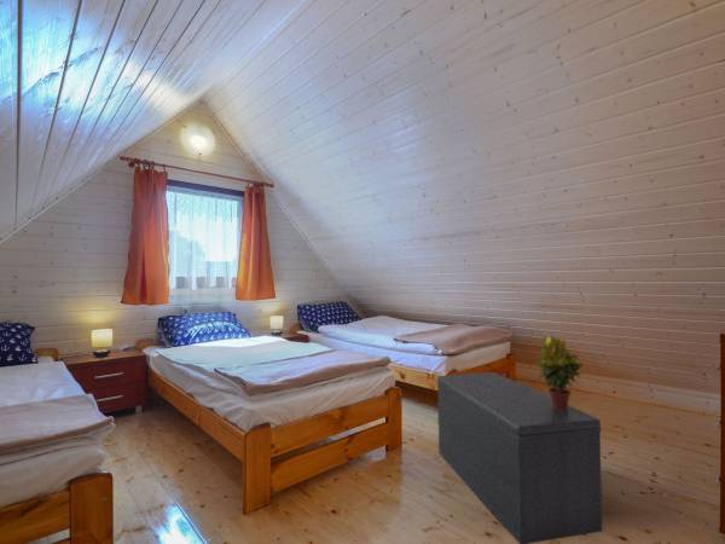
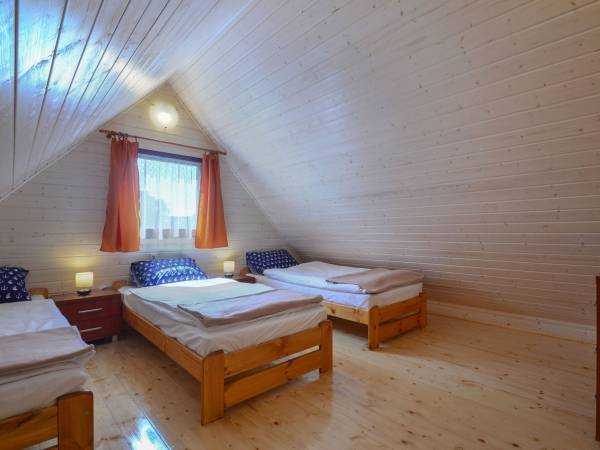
- bench [436,371,603,544]
- potted plant [534,334,585,411]
